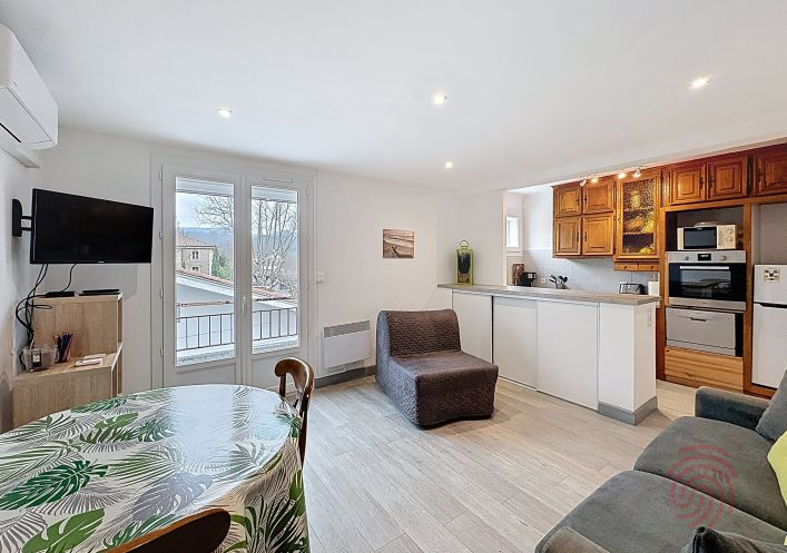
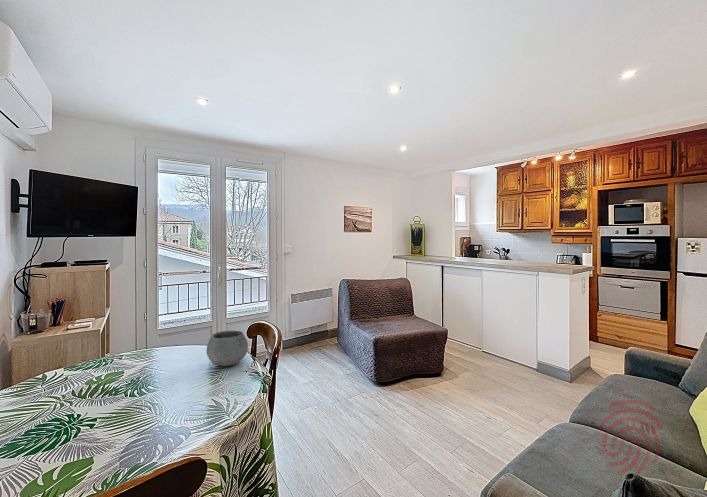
+ bowl [206,330,249,367]
